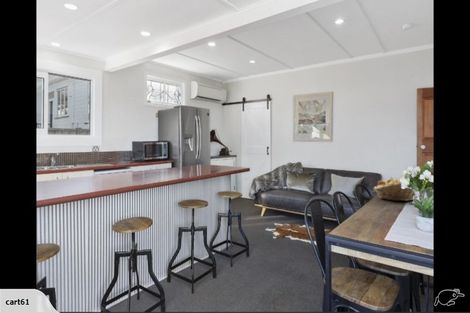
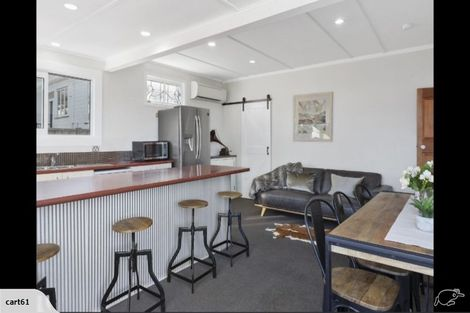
- fruit basket [373,177,415,202]
